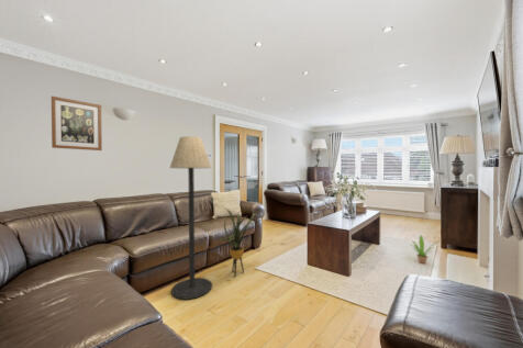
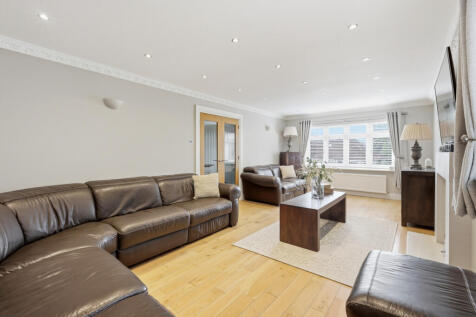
- house plant [216,205,257,278]
- floor lamp [169,135,213,301]
- potted plant [411,234,439,265]
- wall art [51,96,103,151]
